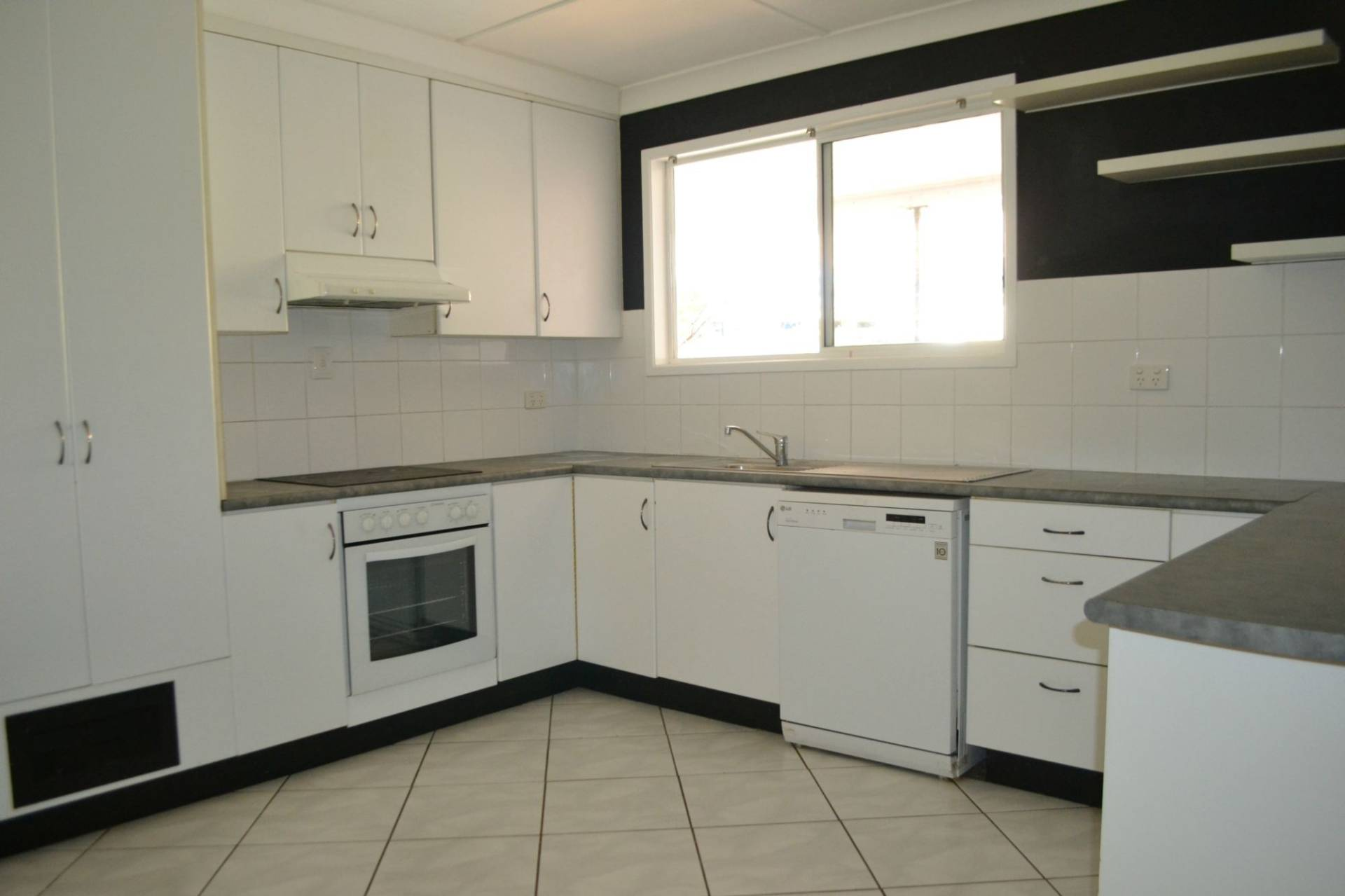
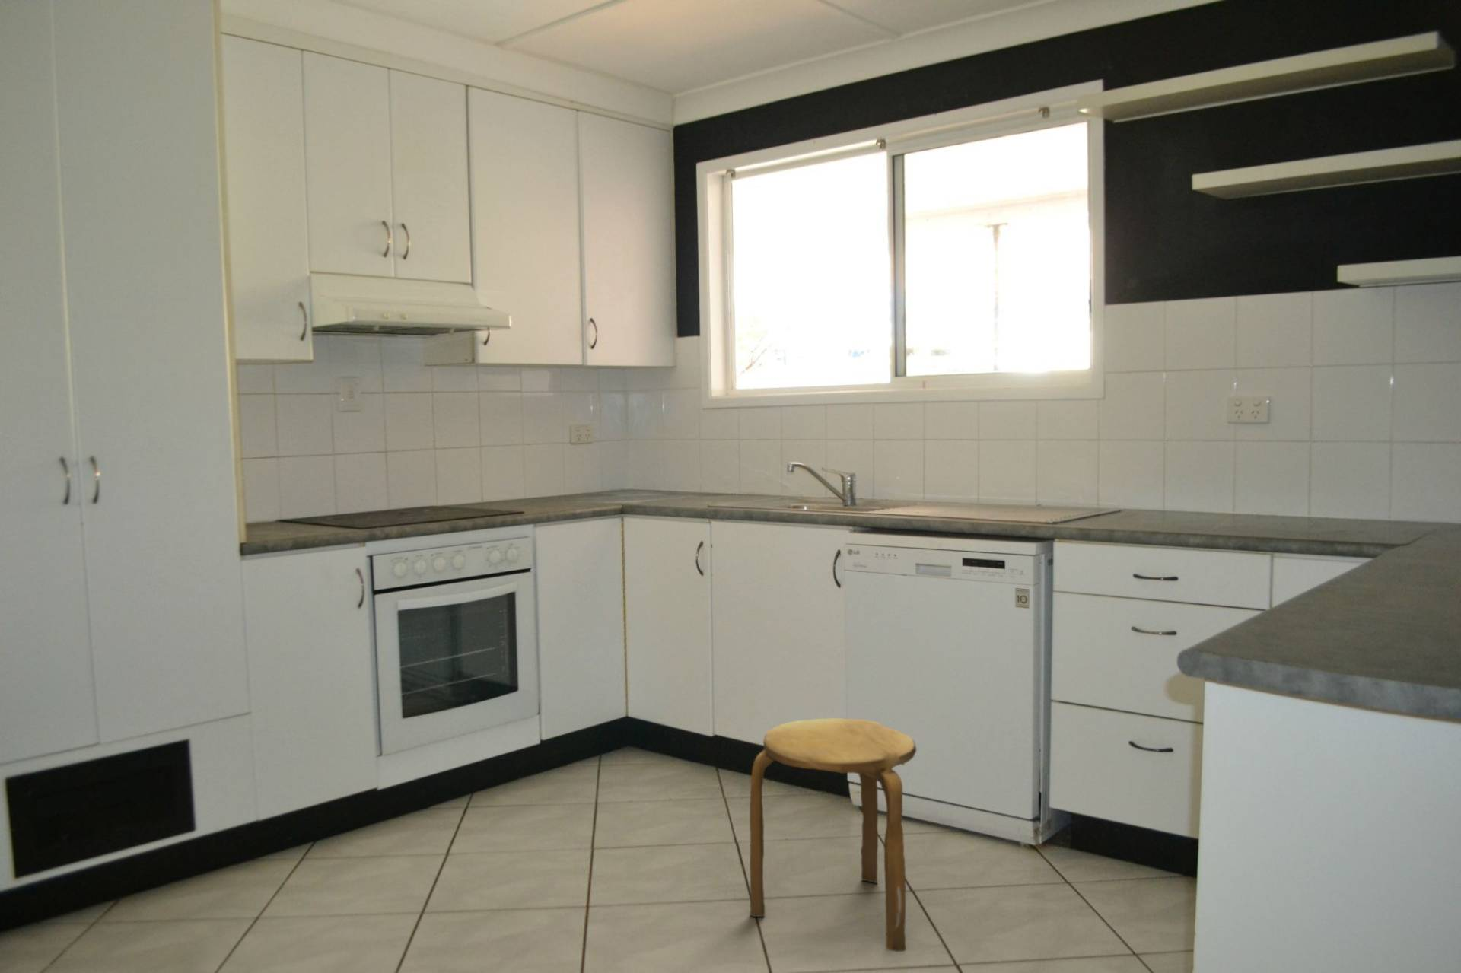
+ stool [748,718,917,952]
